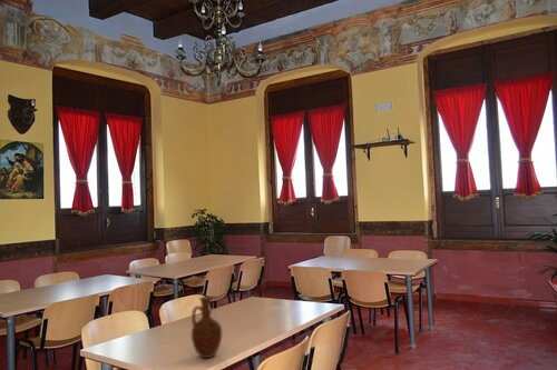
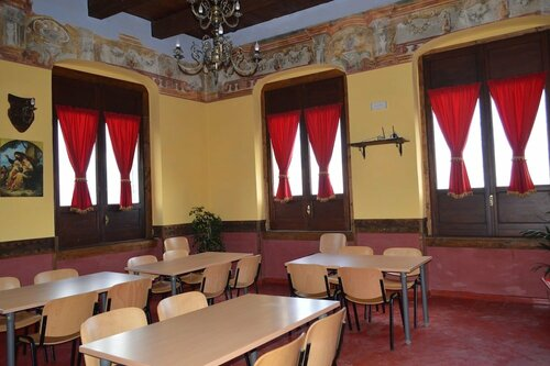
- pitcher [190,296,223,359]
